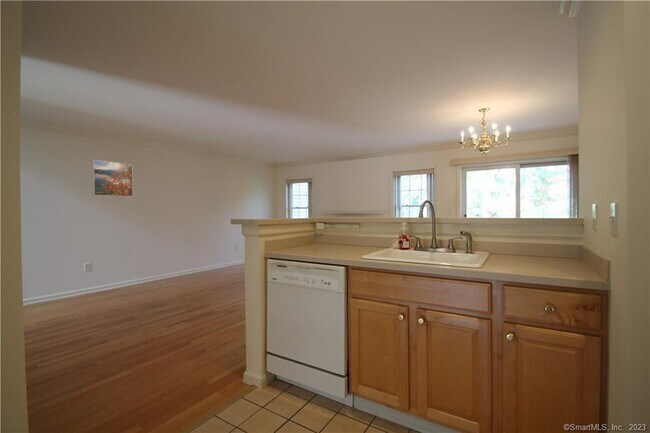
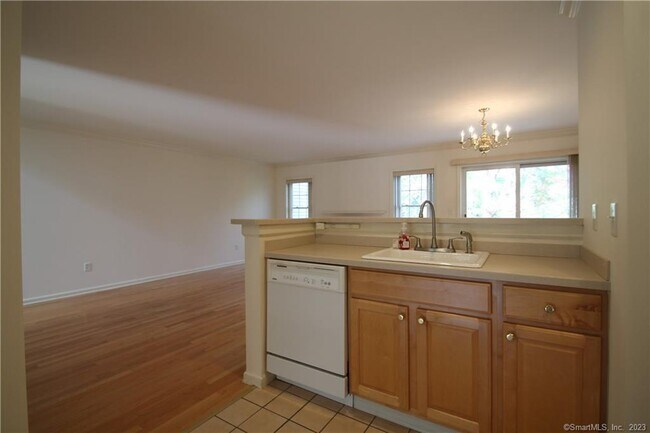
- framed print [92,159,134,198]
